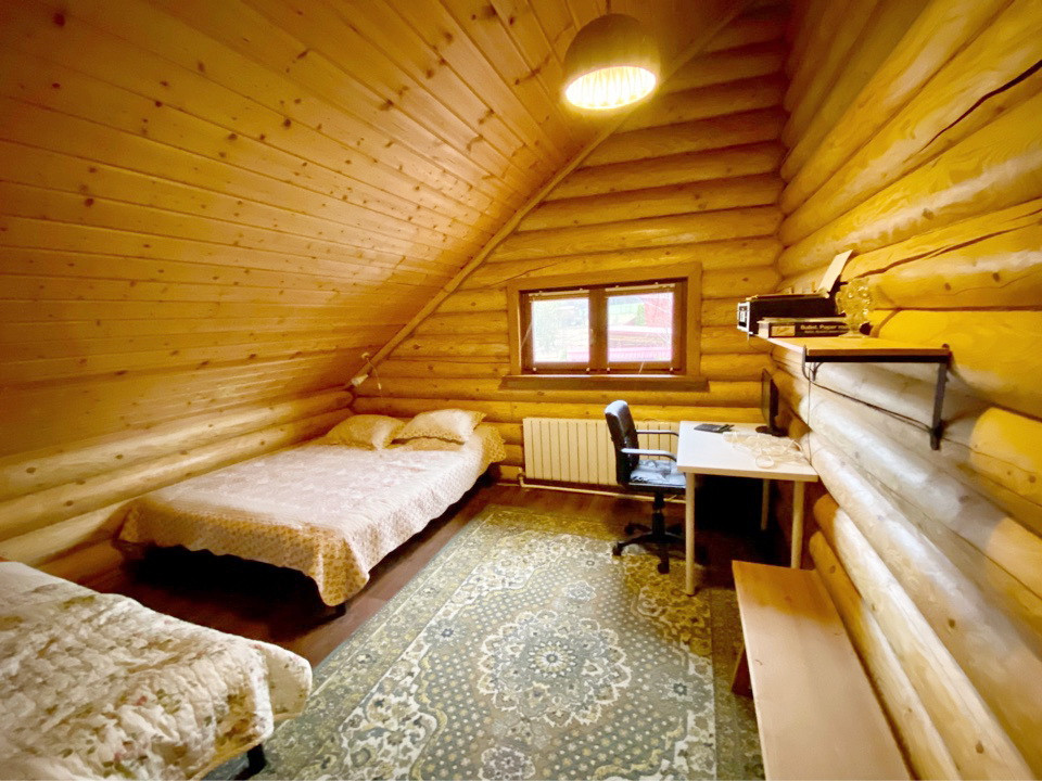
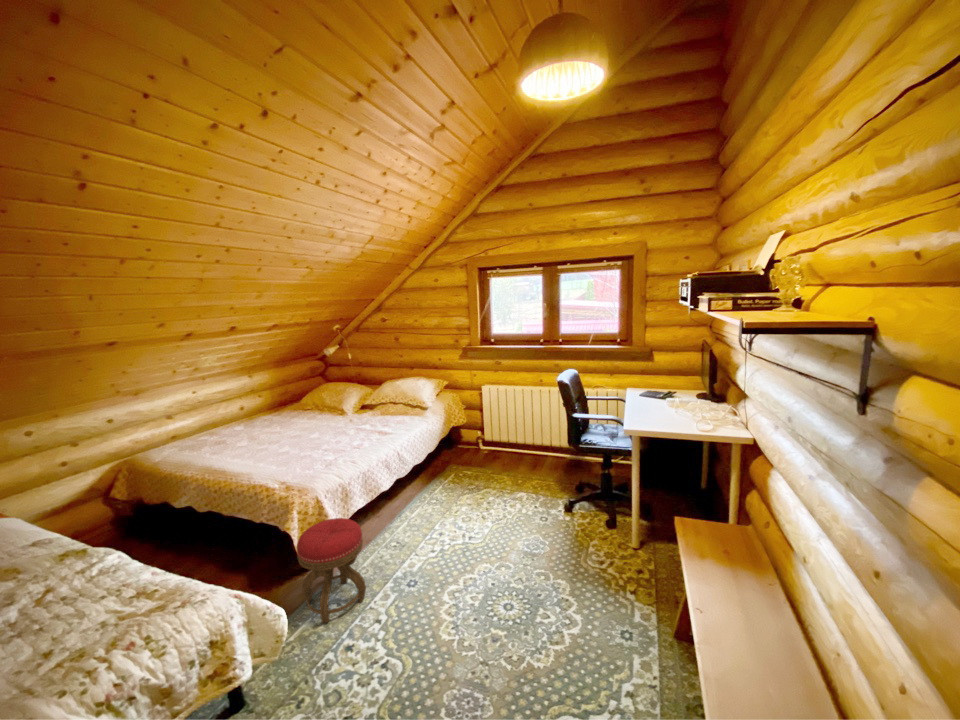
+ stool [296,517,367,624]
